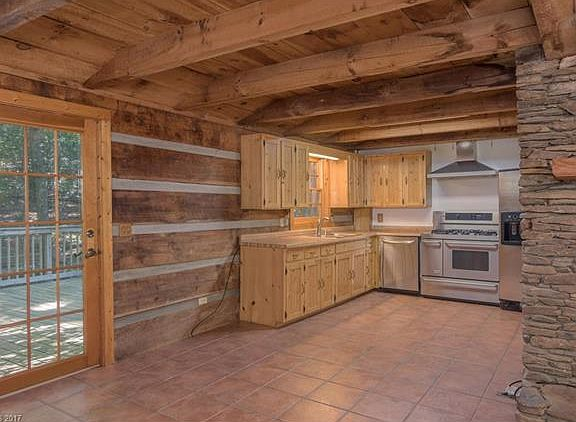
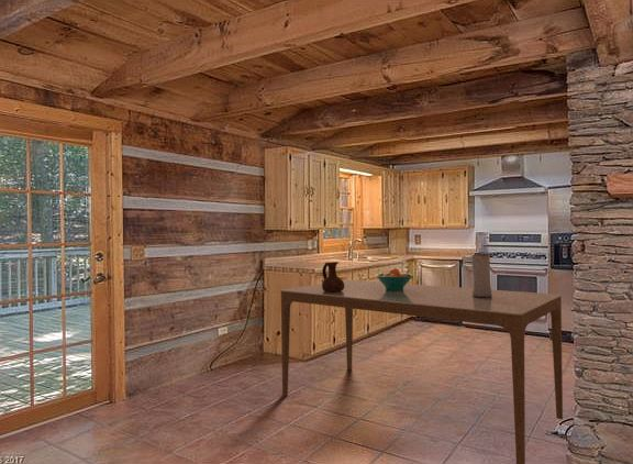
+ vase [470,254,492,298]
+ fruit bowl [375,267,414,290]
+ ceramic pitcher [321,261,344,292]
+ dining table [280,279,564,464]
